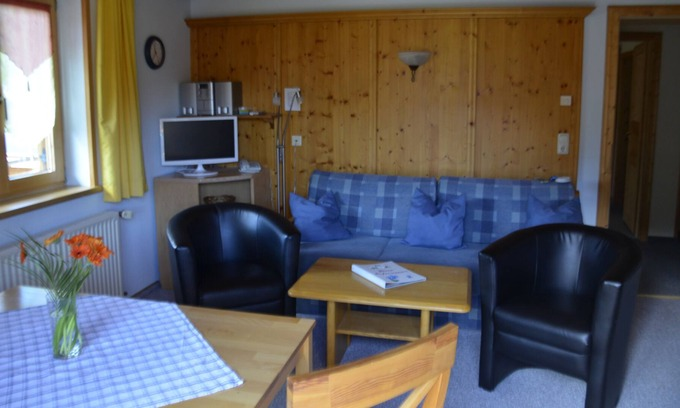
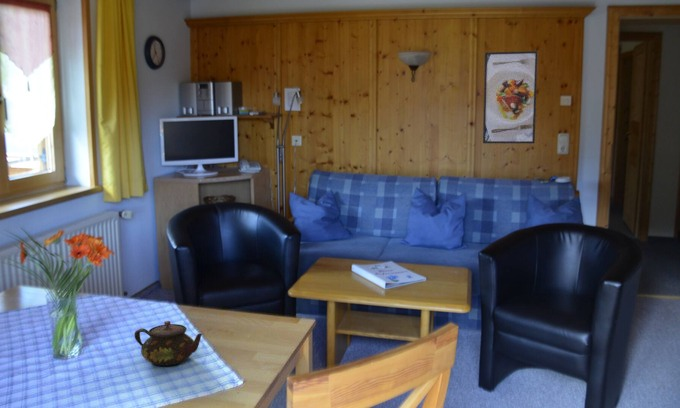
+ teapot [133,320,203,367]
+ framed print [482,50,539,144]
